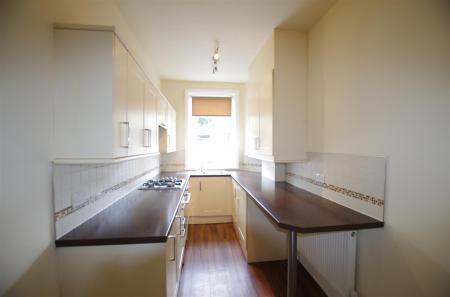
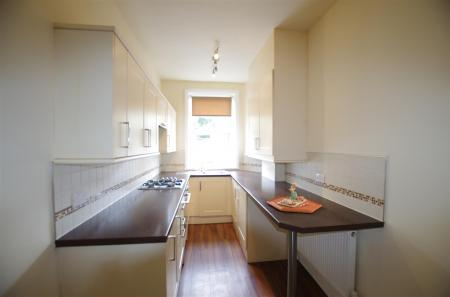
+ food tray [266,180,323,214]
